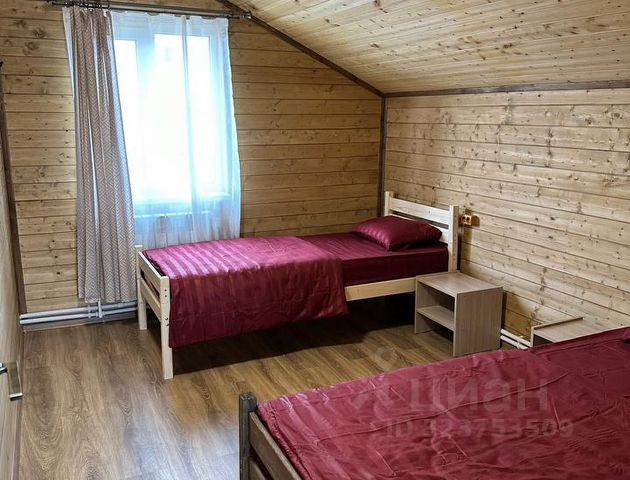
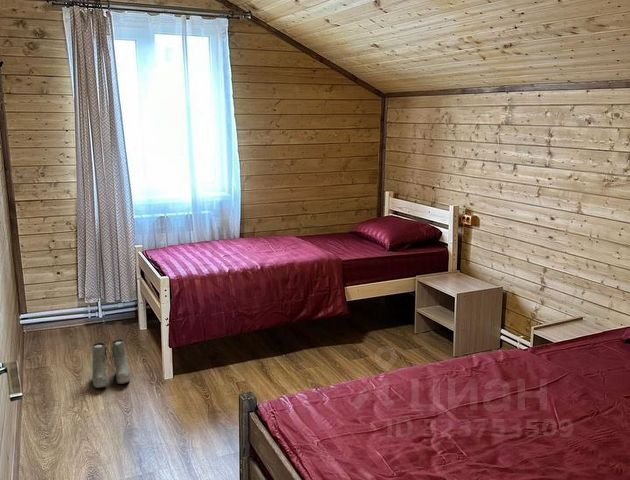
+ boots [91,339,131,389]
